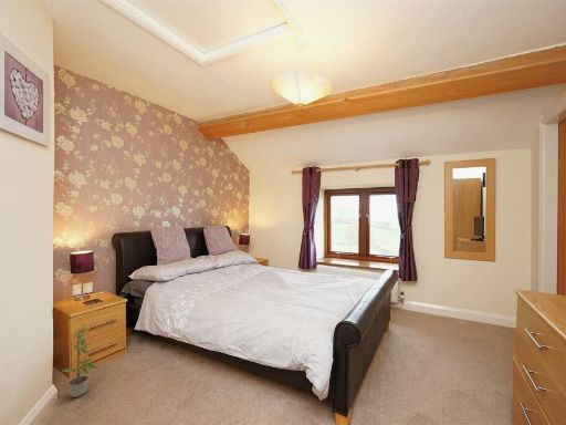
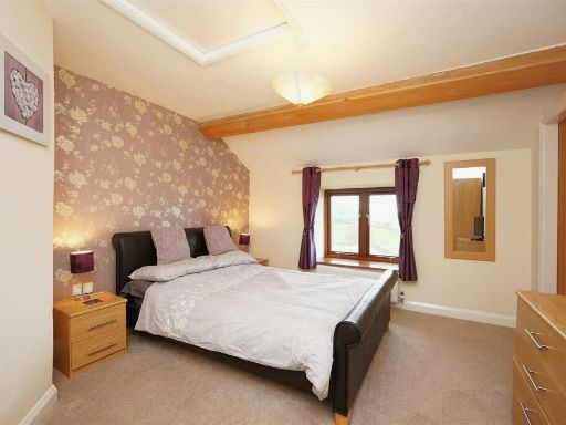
- potted plant [61,323,99,398]
